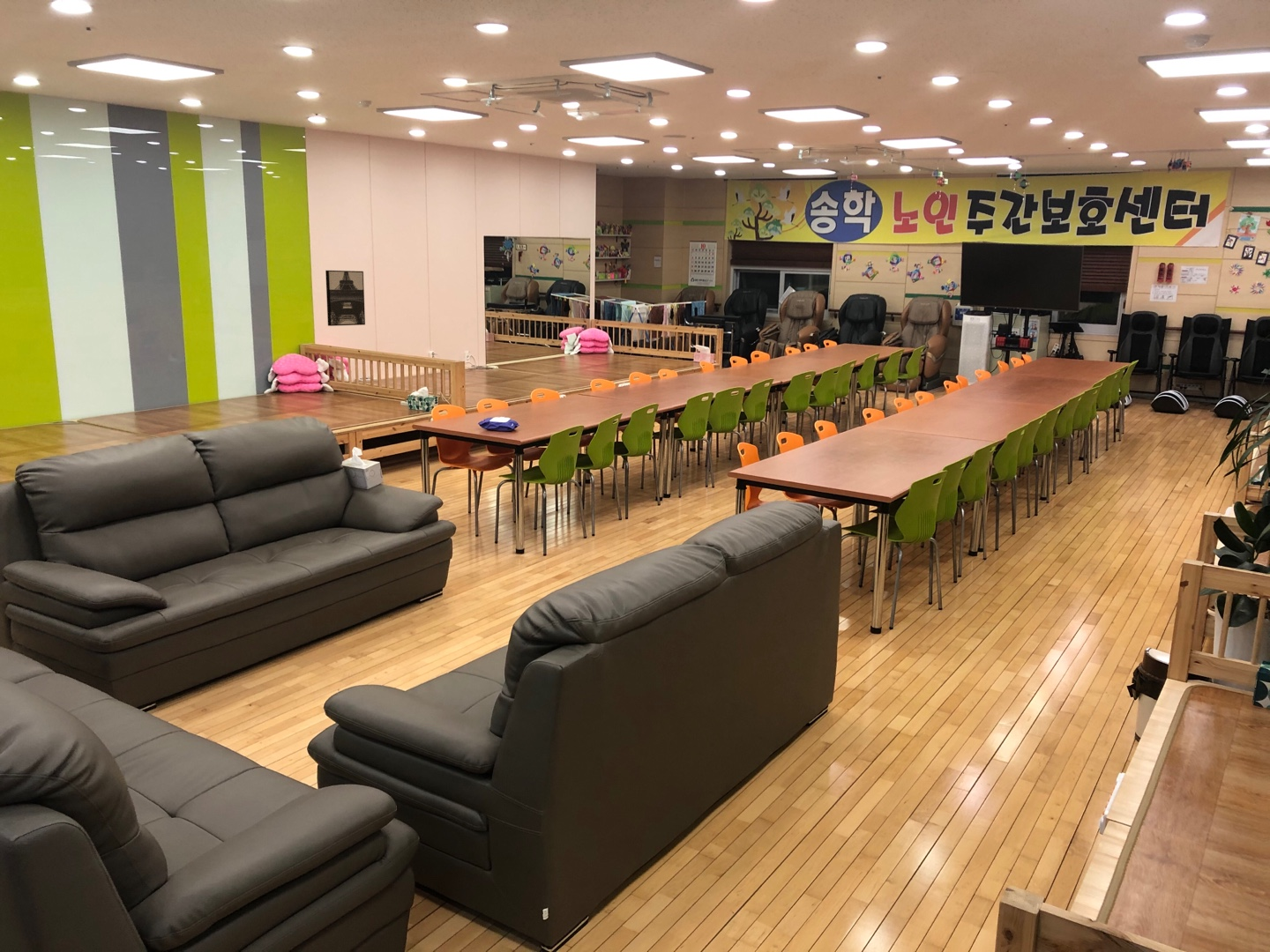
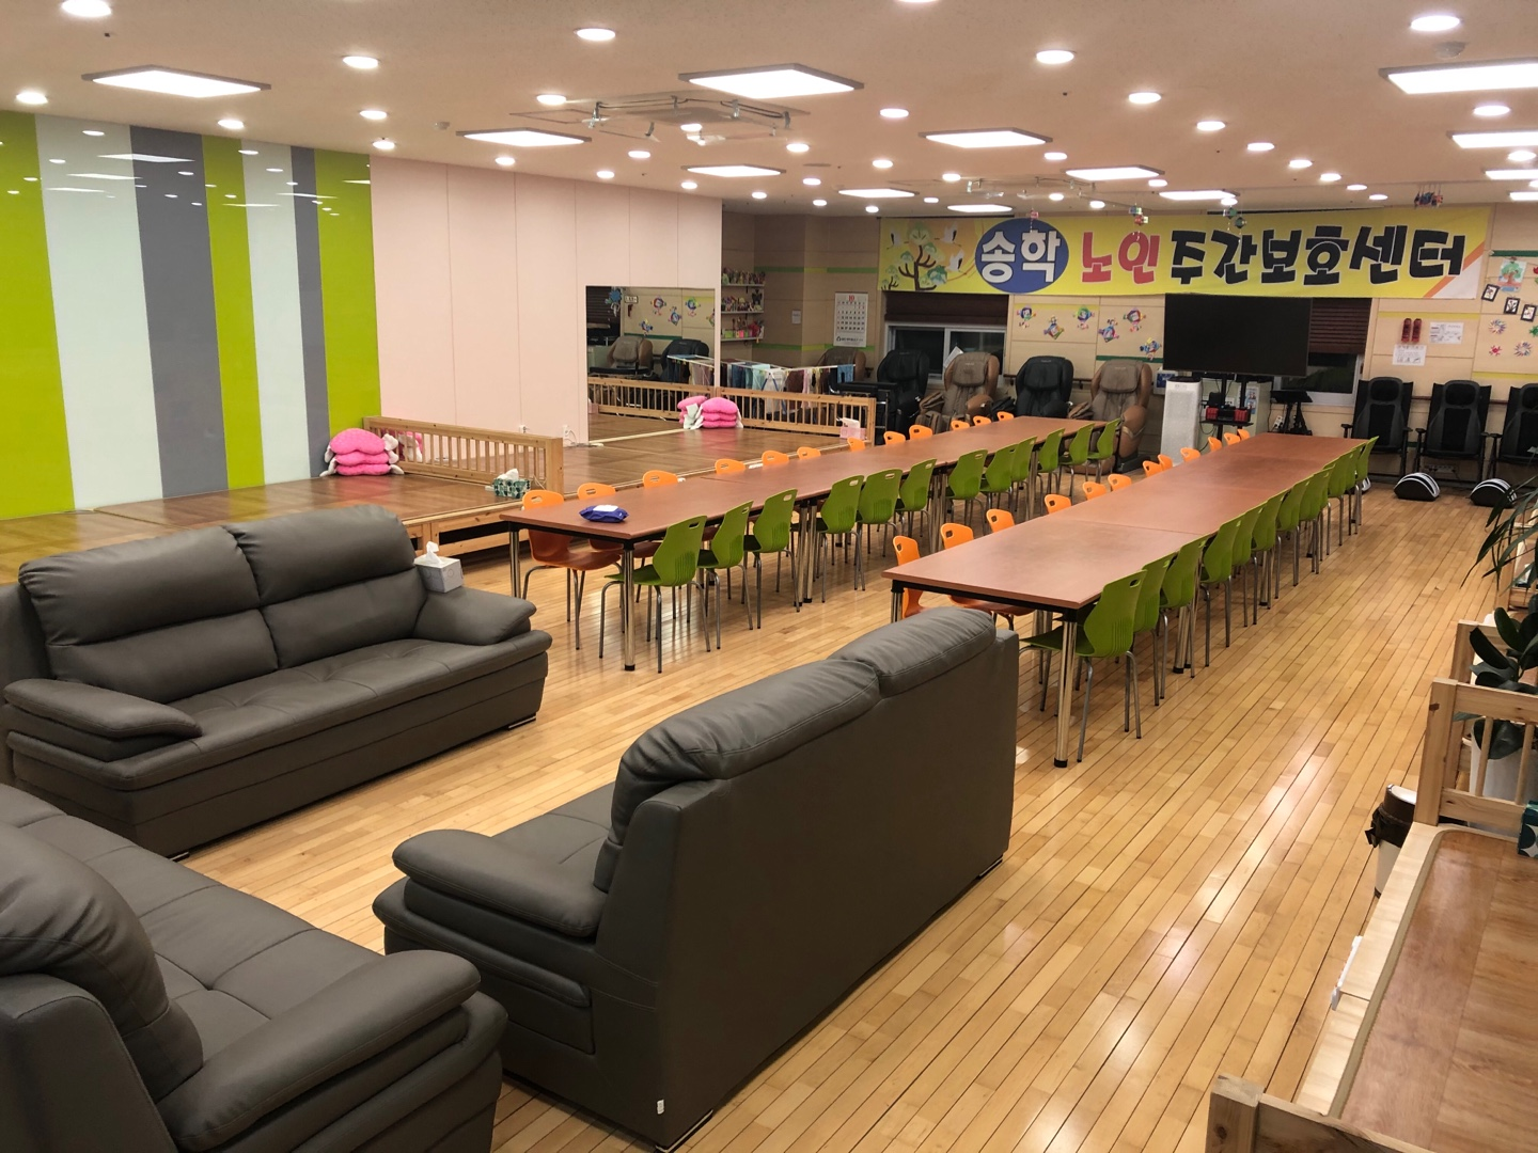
- wall art [325,270,366,327]
